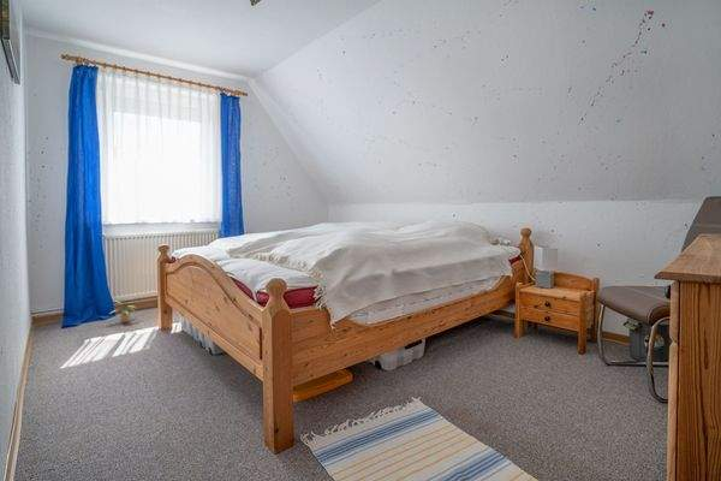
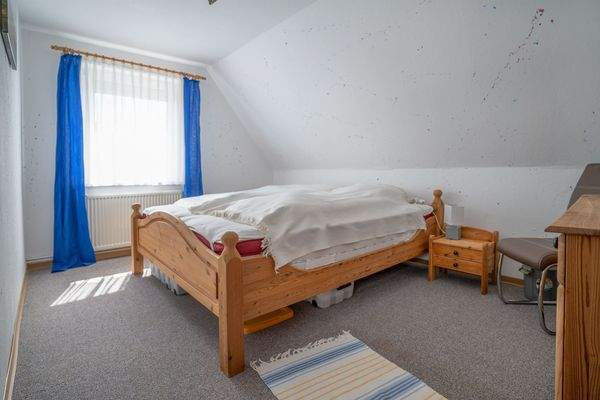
- potted plant [108,295,137,323]
